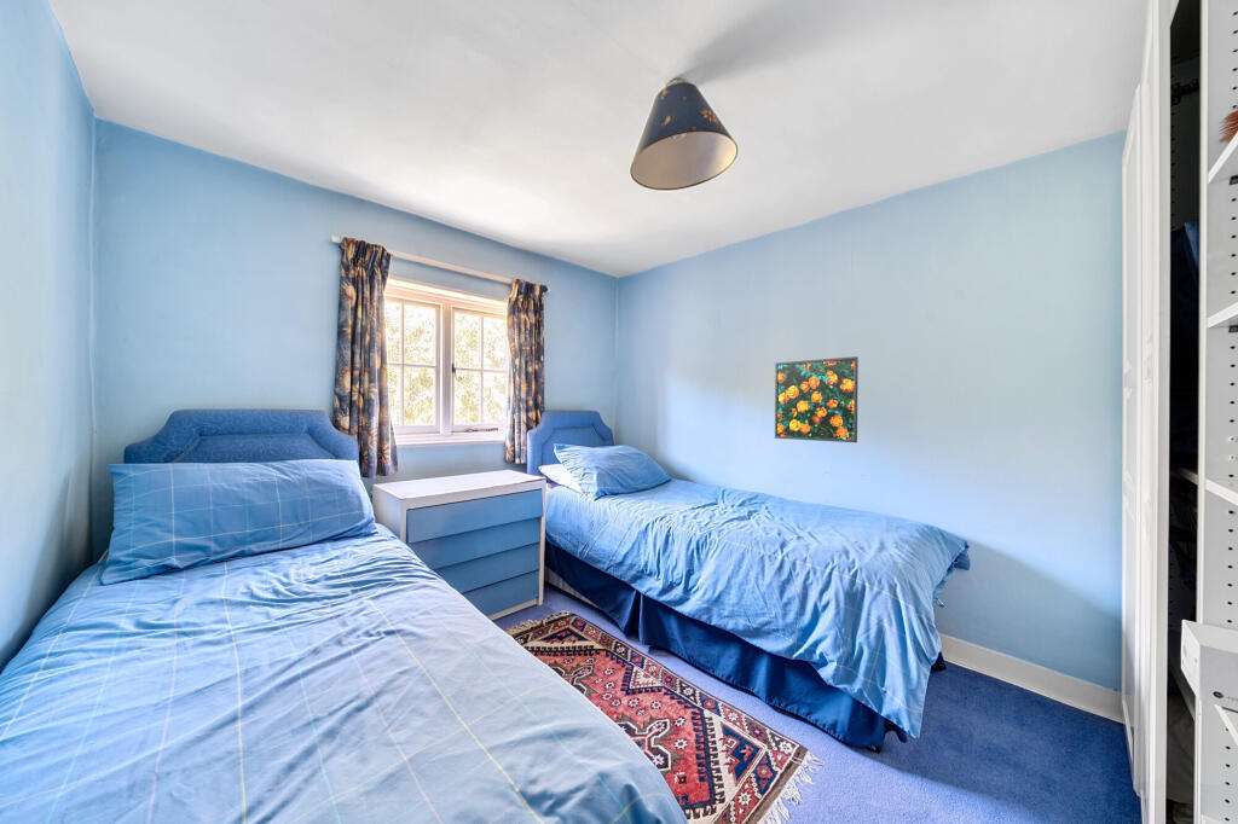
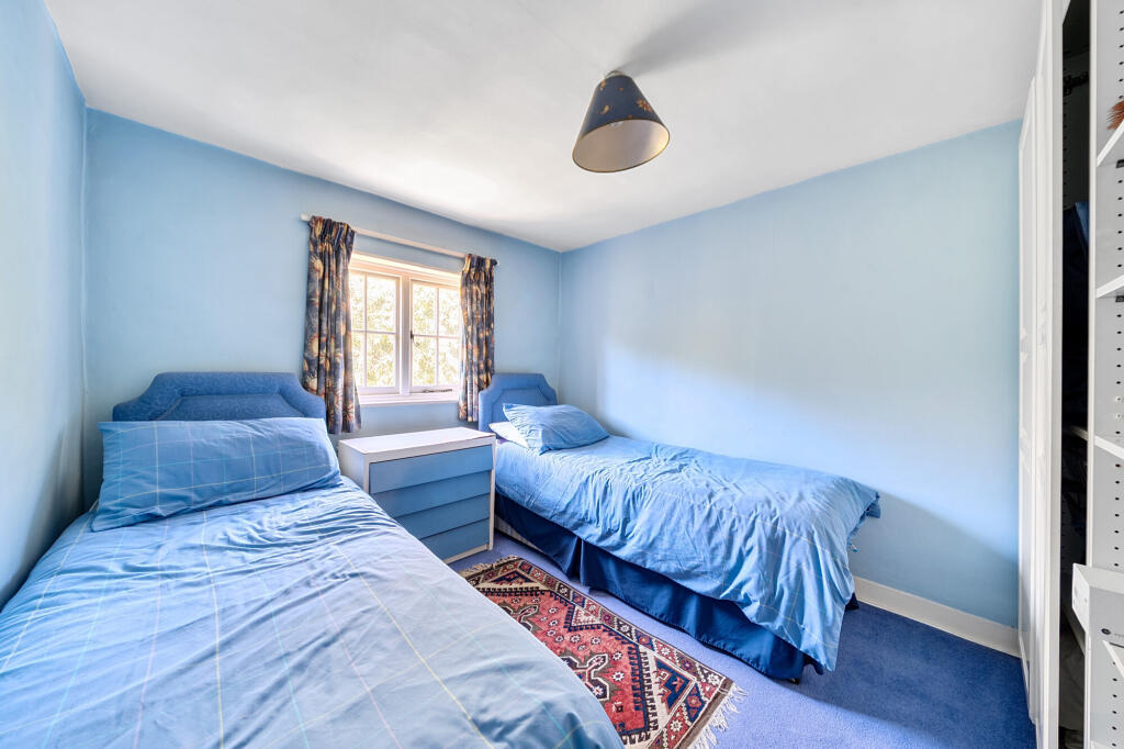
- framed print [774,355,860,443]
